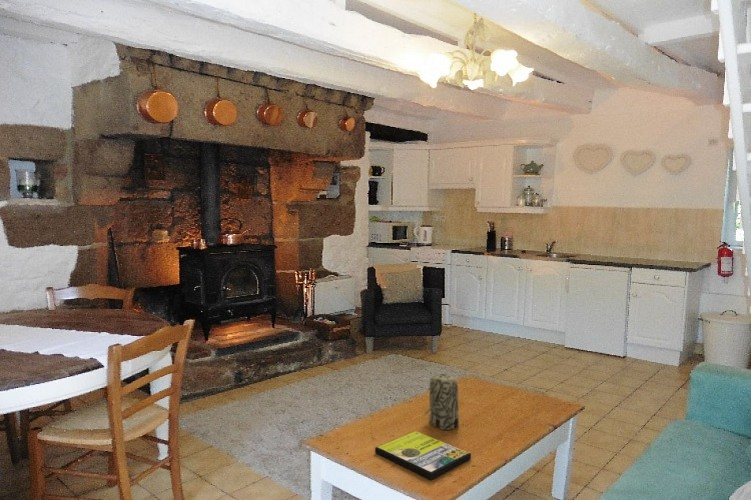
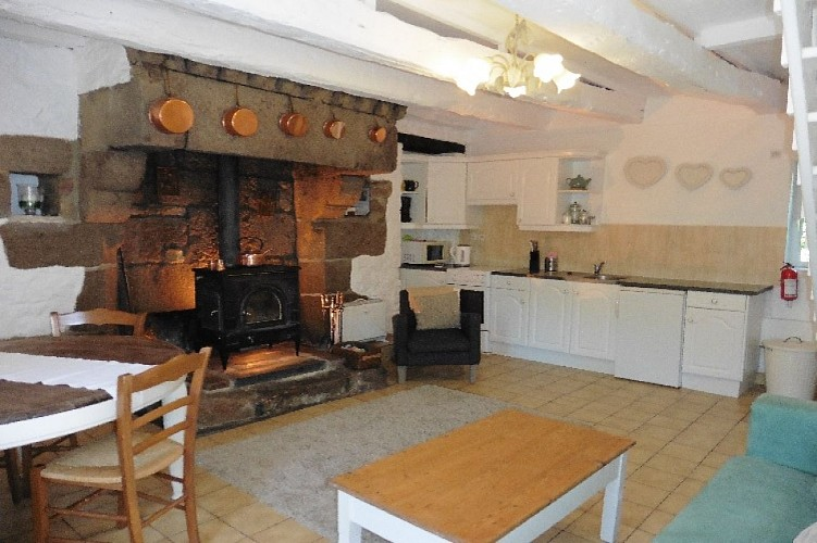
- toy elephant [424,373,460,431]
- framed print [374,430,472,481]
